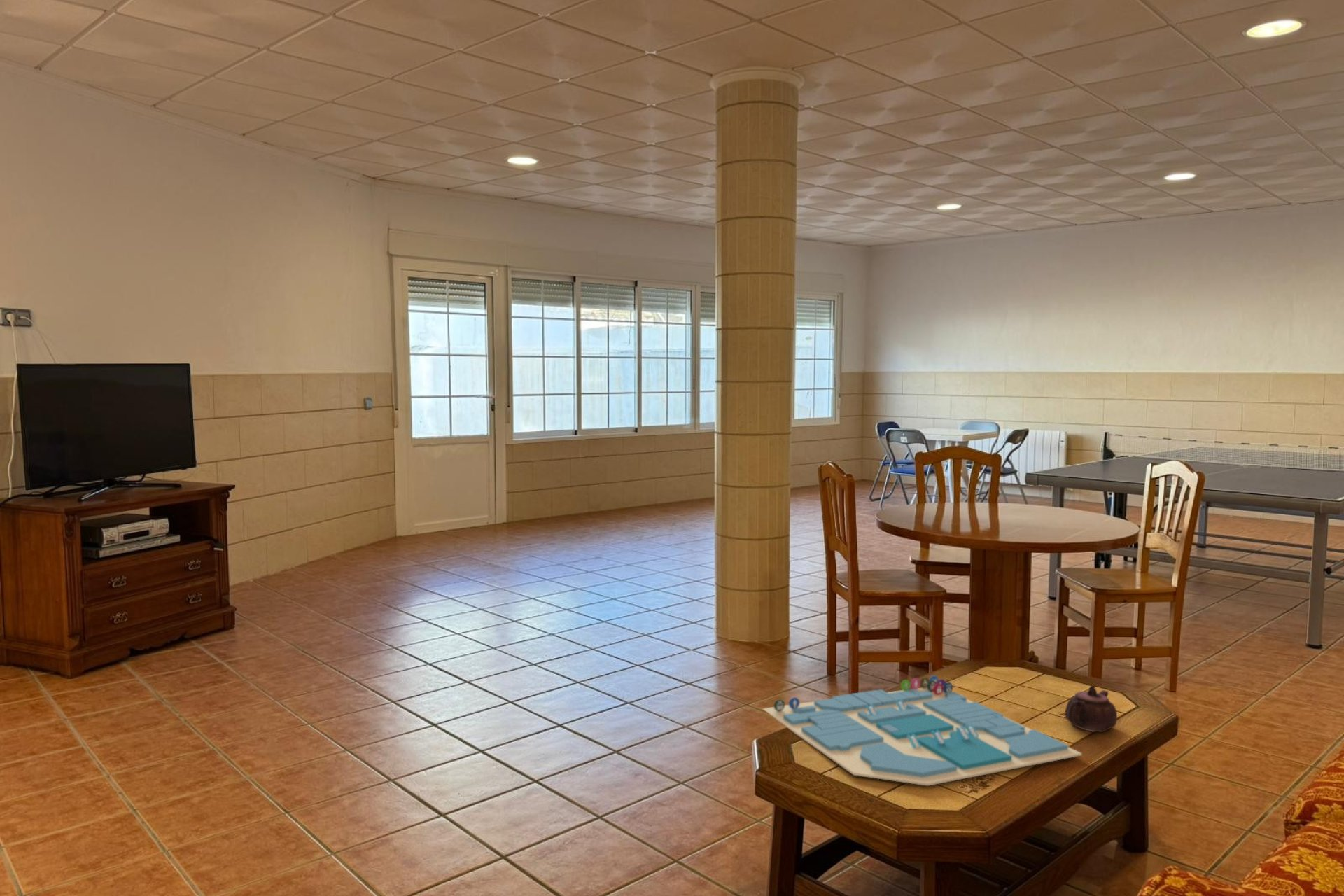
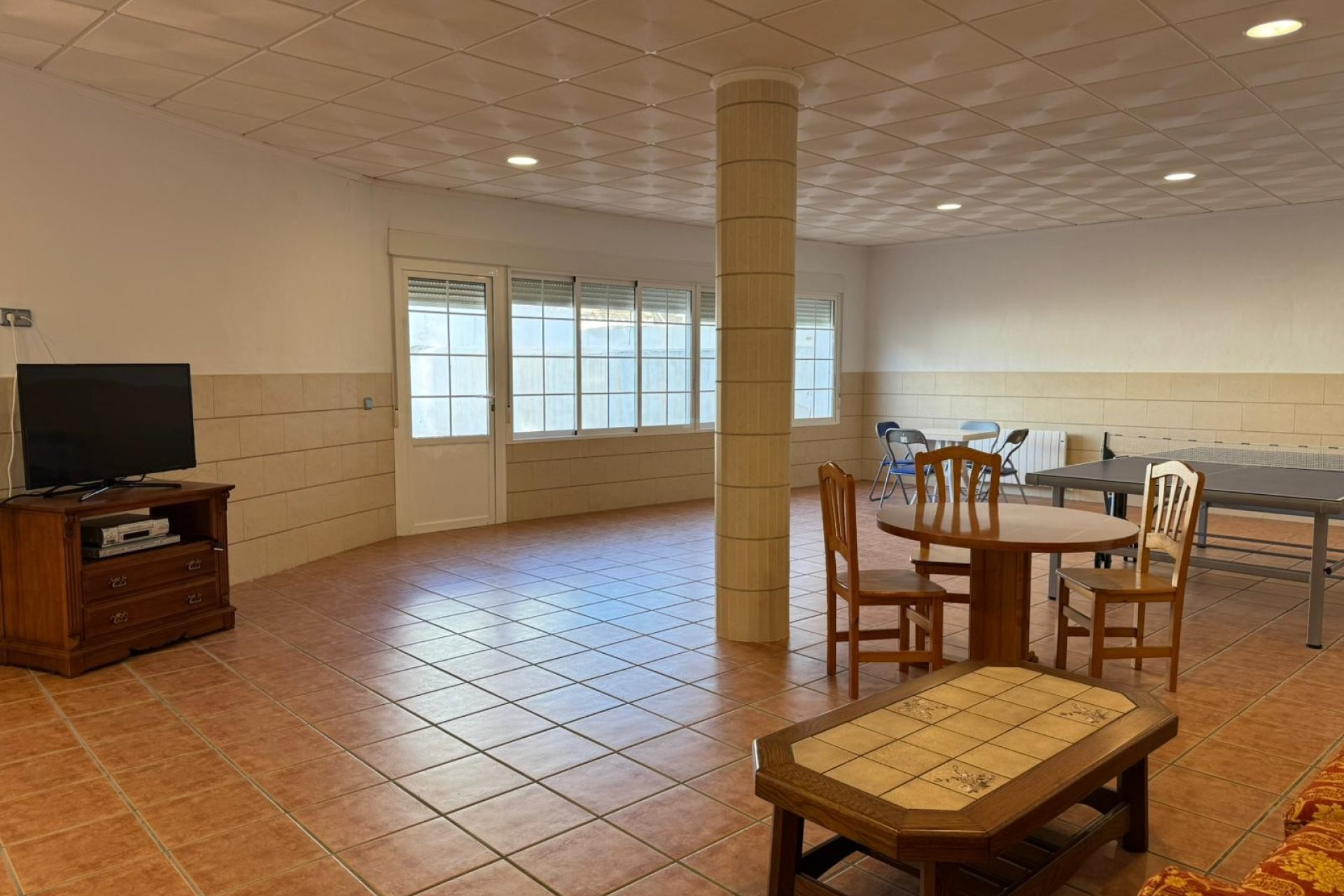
- teapot [1064,685,1118,733]
- board game [762,675,1082,787]
